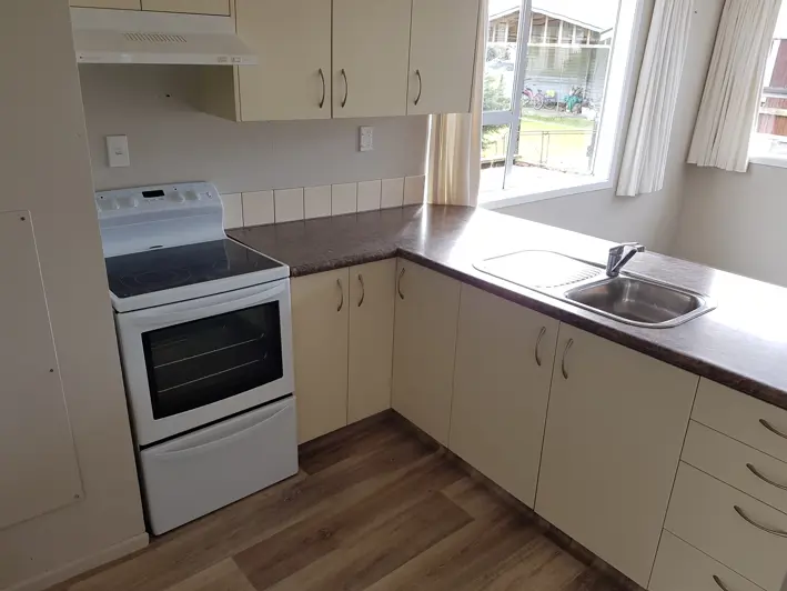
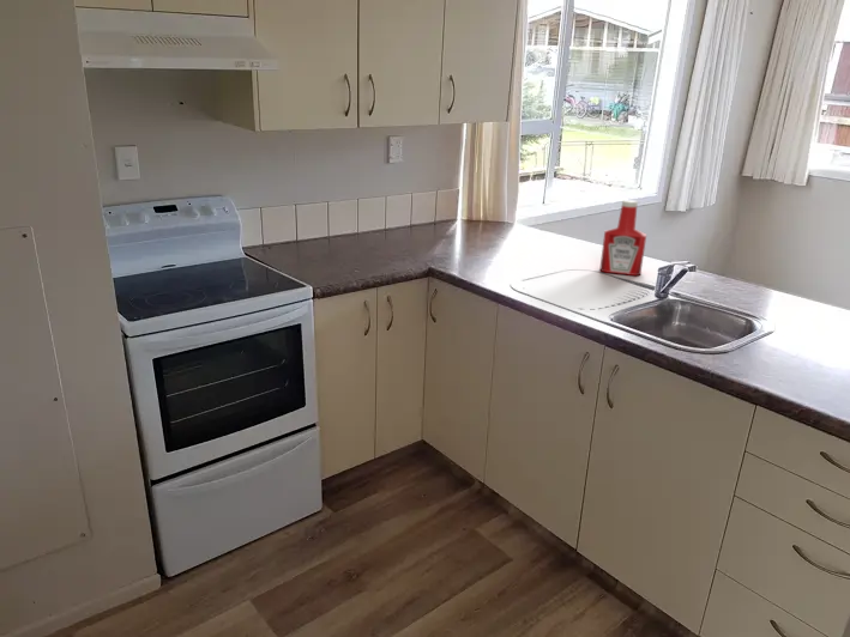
+ soap bottle [598,199,647,277]
